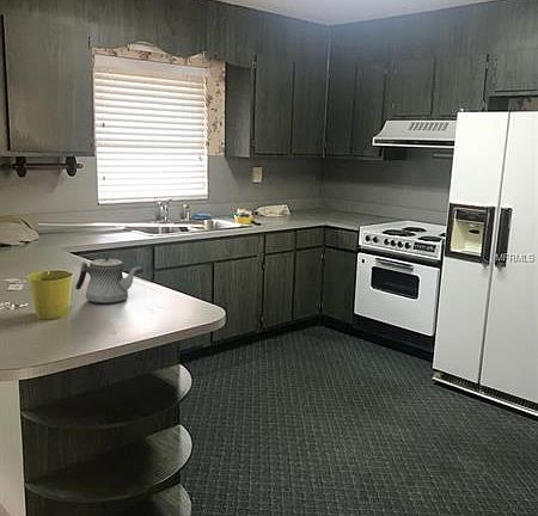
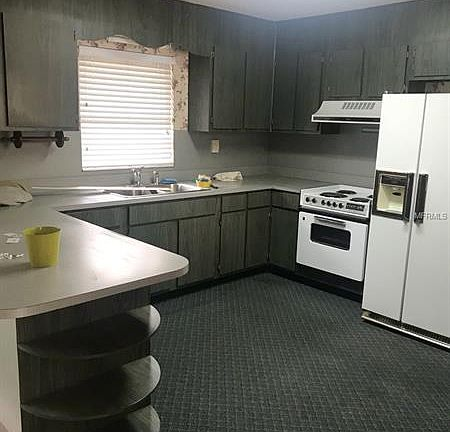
- teapot [74,256,141,305]
